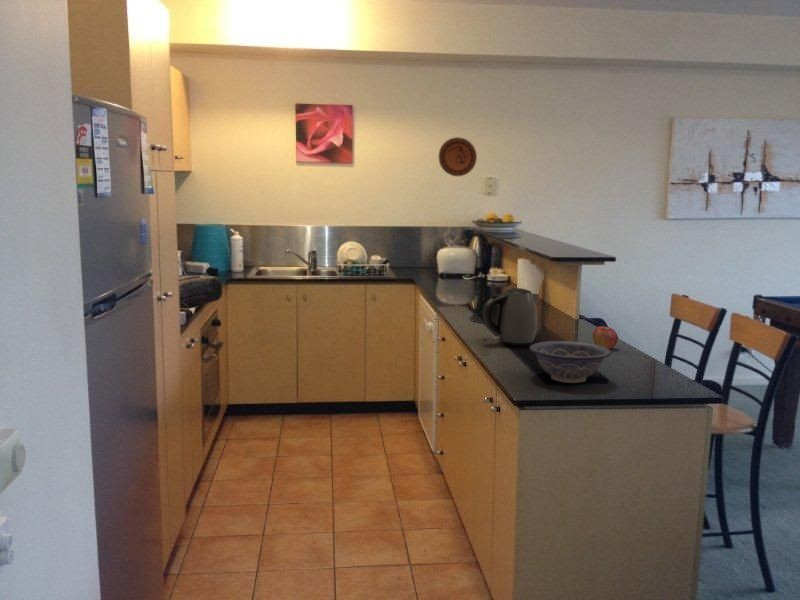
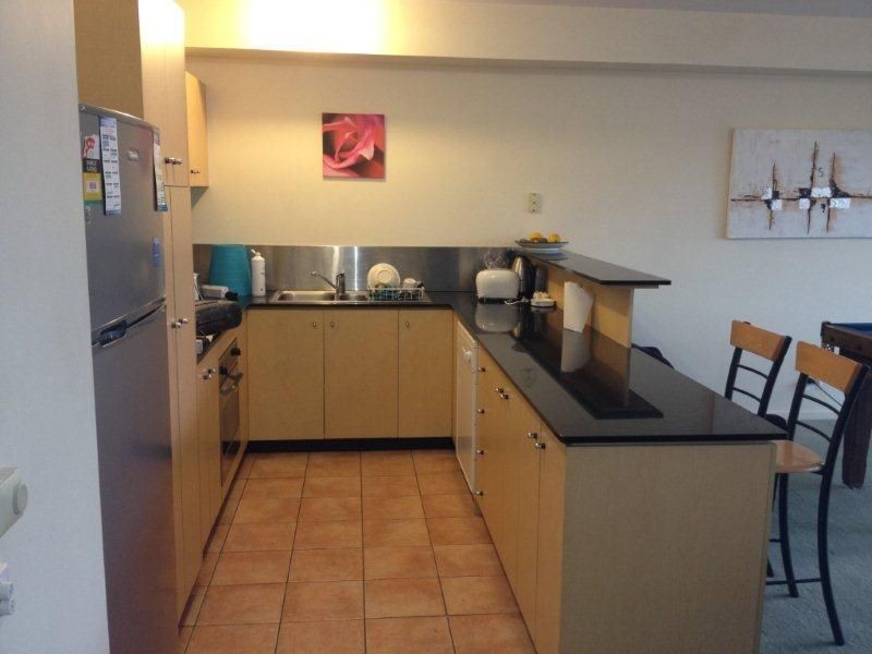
- kettle [482,287,540,347]
- decorative bowl [528,340,613,384]
- apple [592,325,618,350]
- decorative plate [438,136,478,177]
